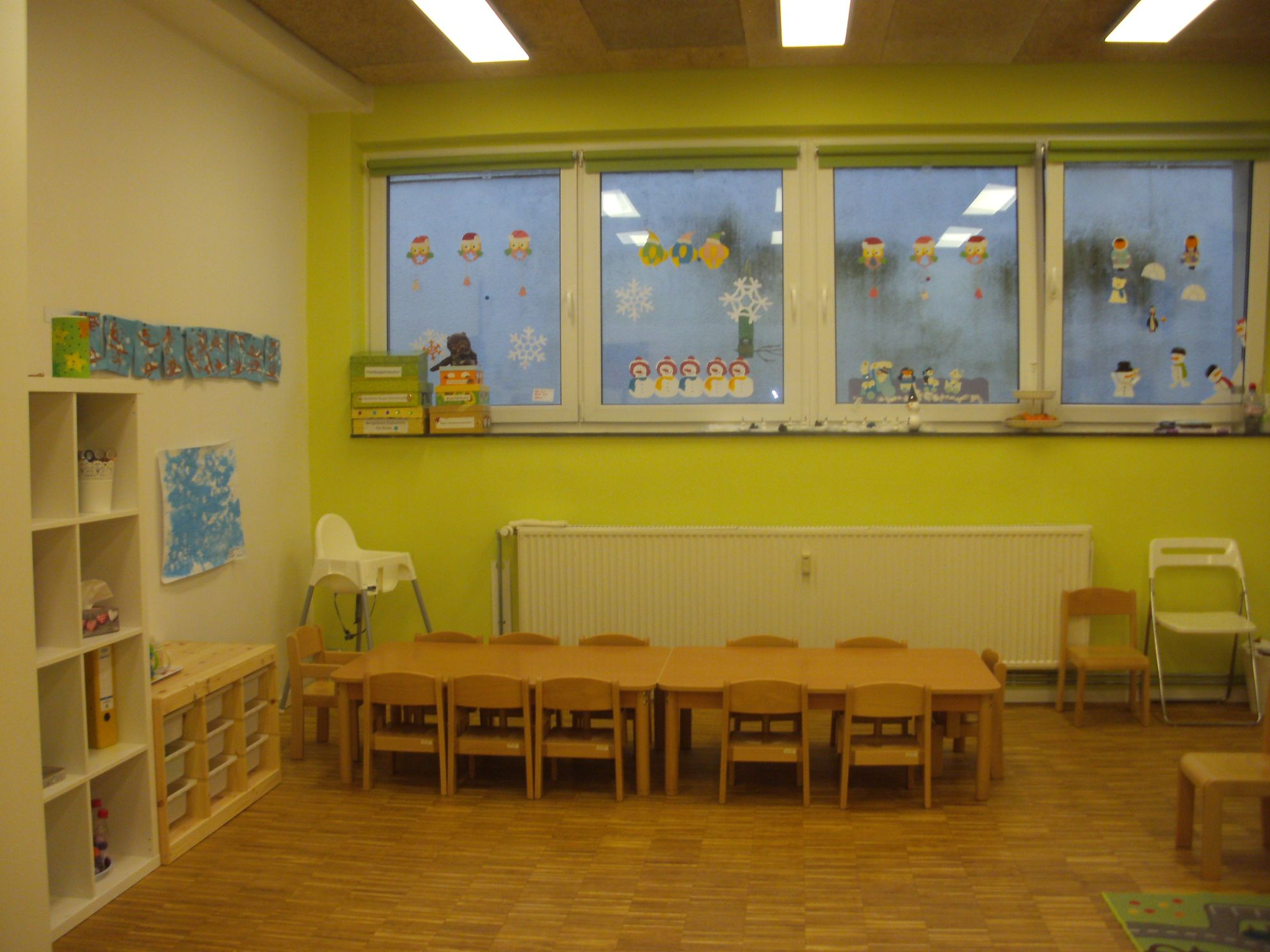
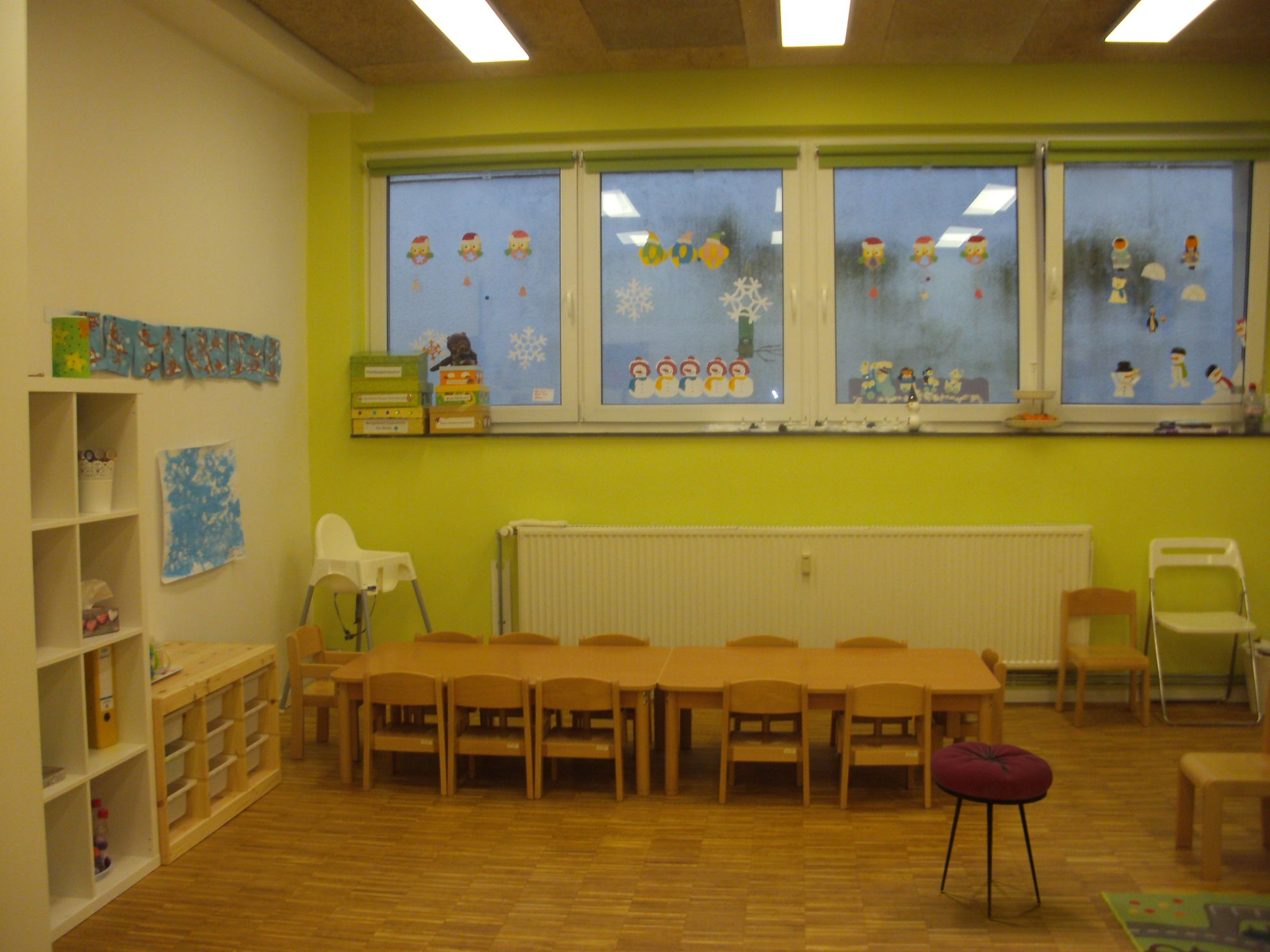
+ stool [929,740,1054,919]
